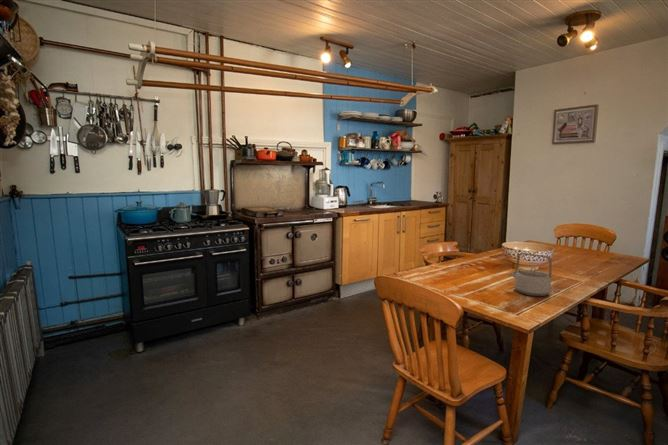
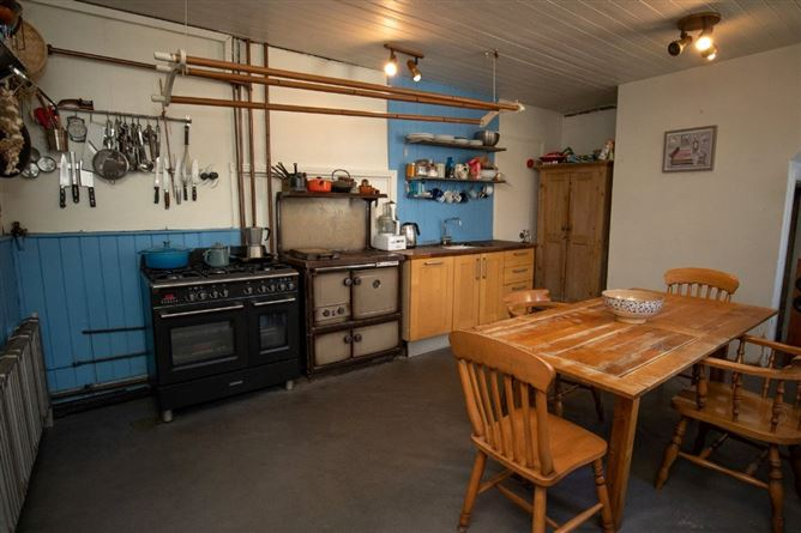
- teapot [508,252,553,297]
